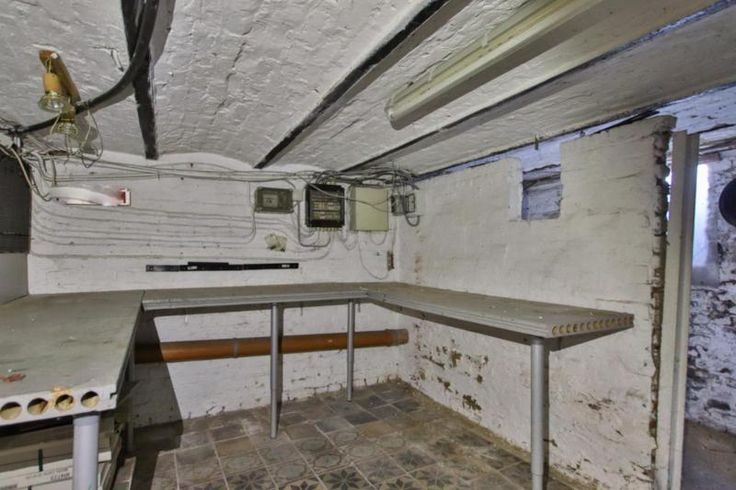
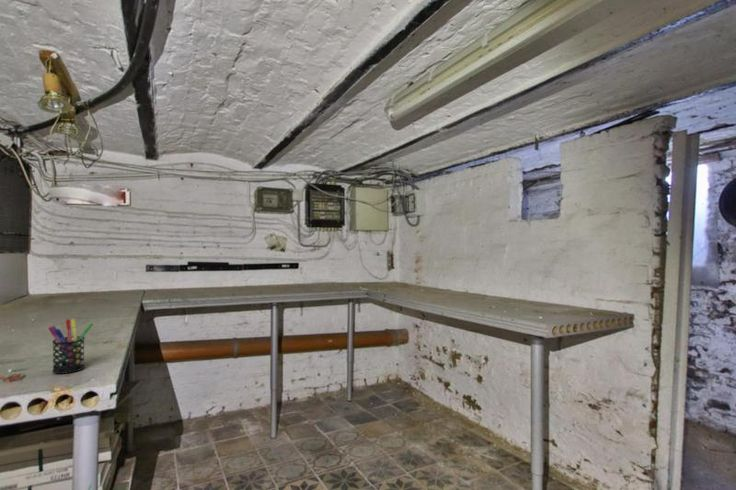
+ pen holder [47,318,94,375]
